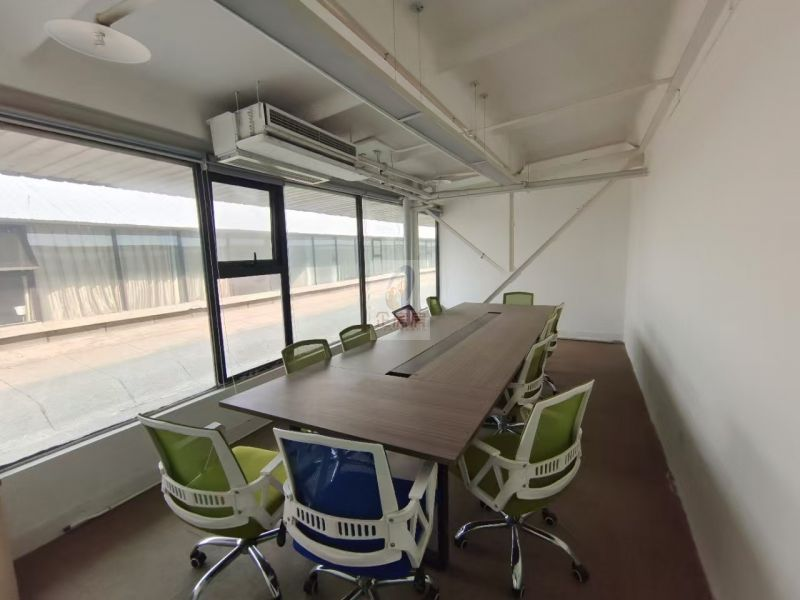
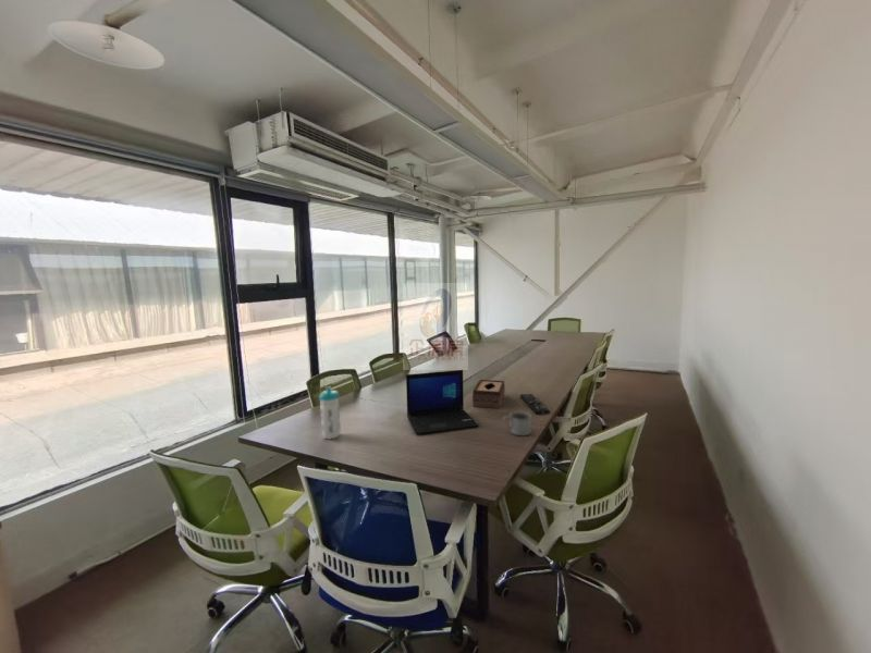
+ mug [502,410,532,436]
+ remote control [519,393,551,416]
+ tissue box [471,379,506,410]
+ laptop [405,369,480,435]
+ water bottle [318,386,341,440]
